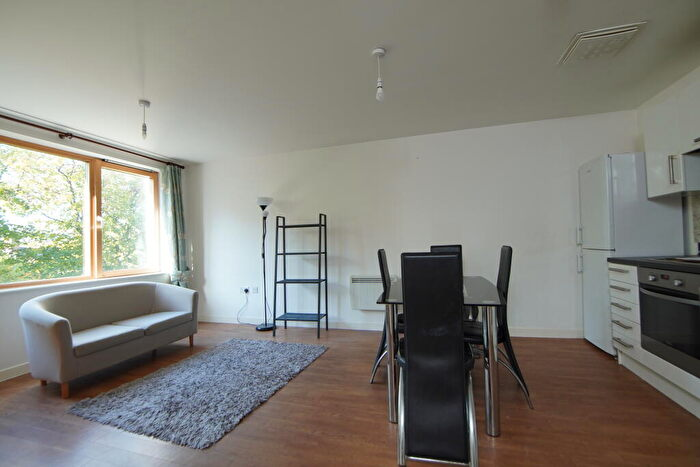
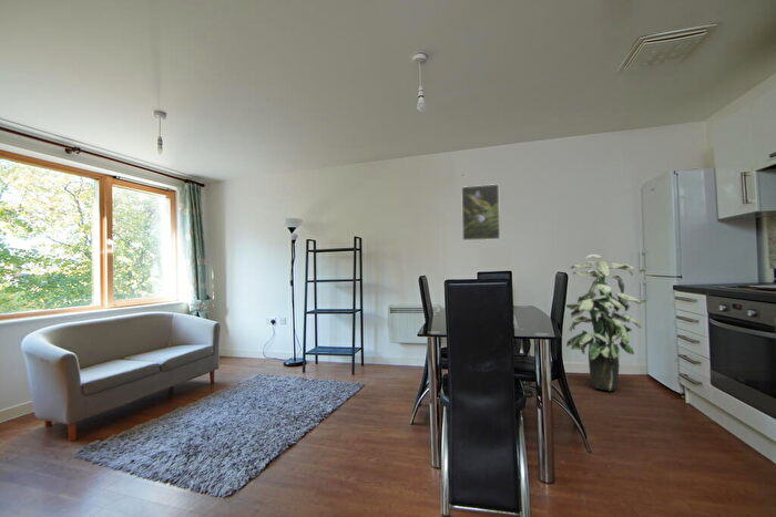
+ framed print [460,183,501,241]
+ indoor plant [564,254,642,392]
